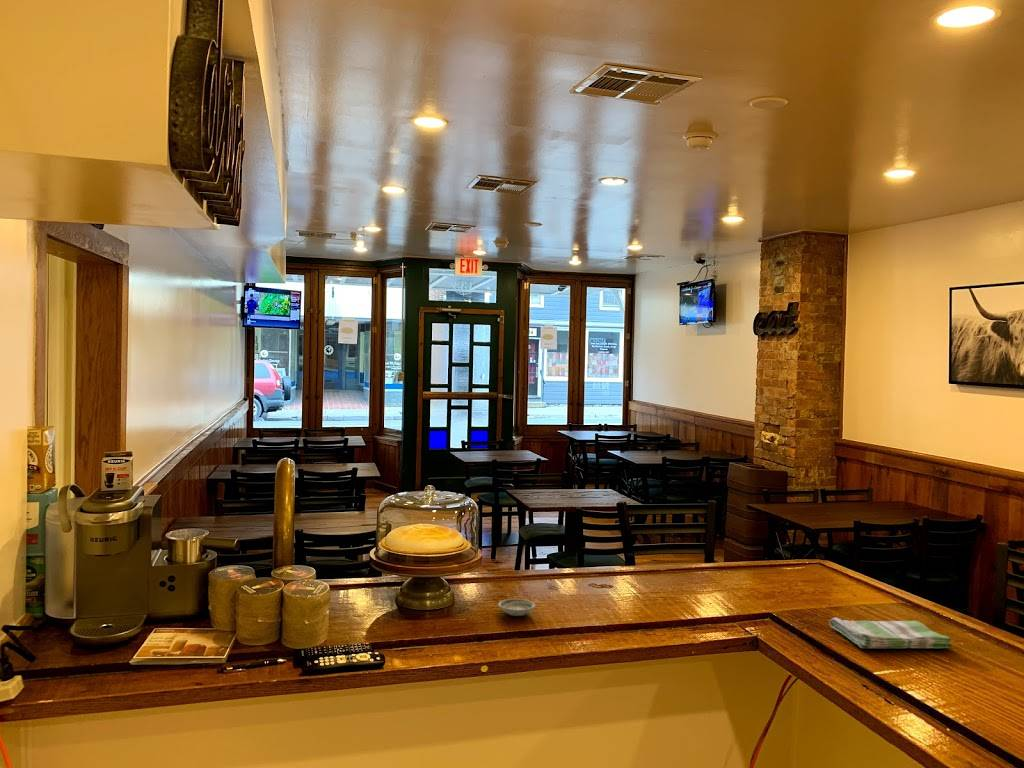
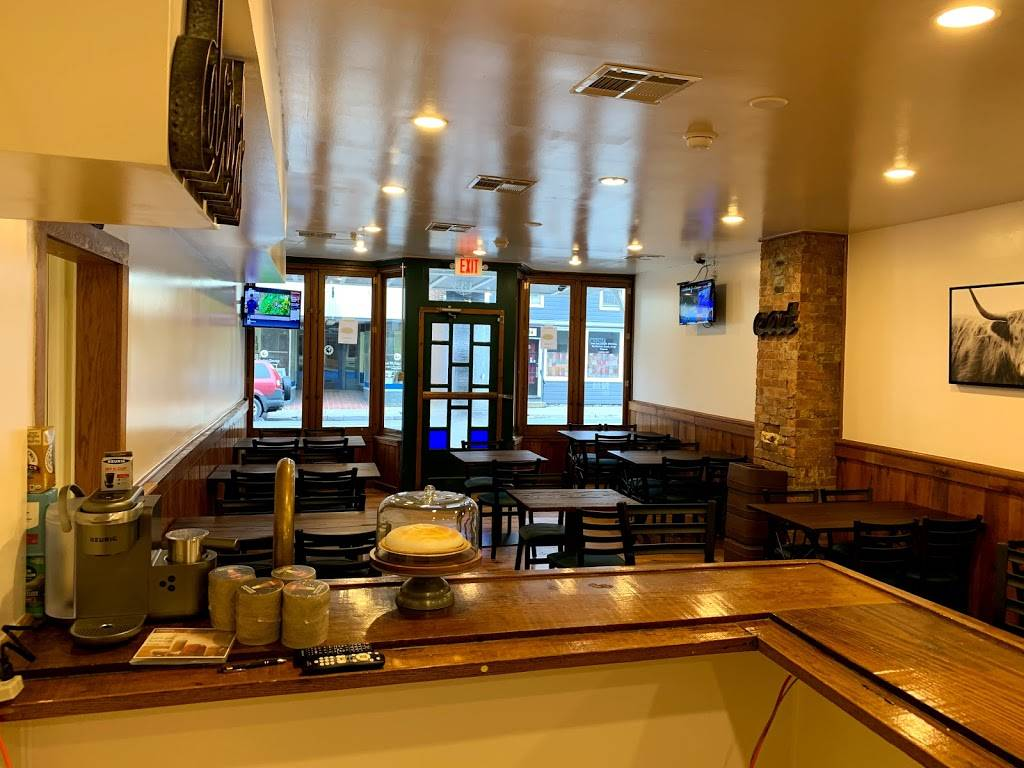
- saucer [497,598,536,617]
- dish towel [828,617,953,649]
